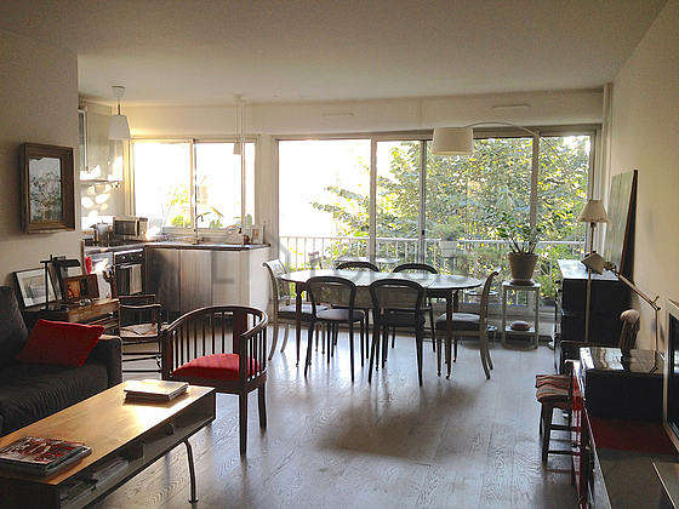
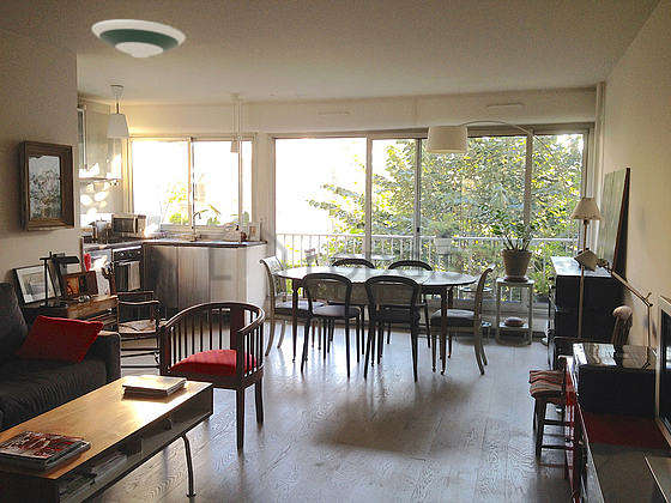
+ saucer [91,18,187,59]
